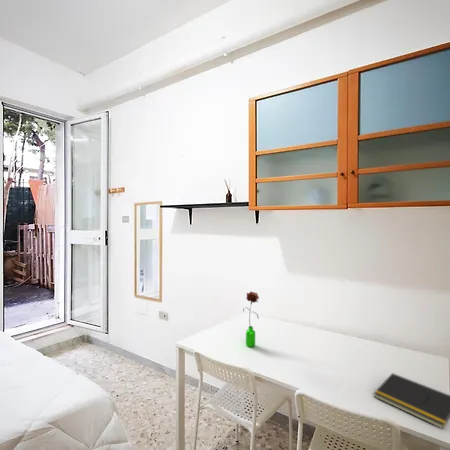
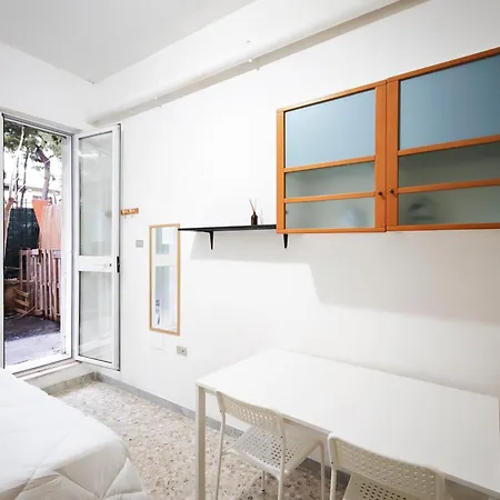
- flower [242,290,260,348]
- notepad [372,372,450,430]
